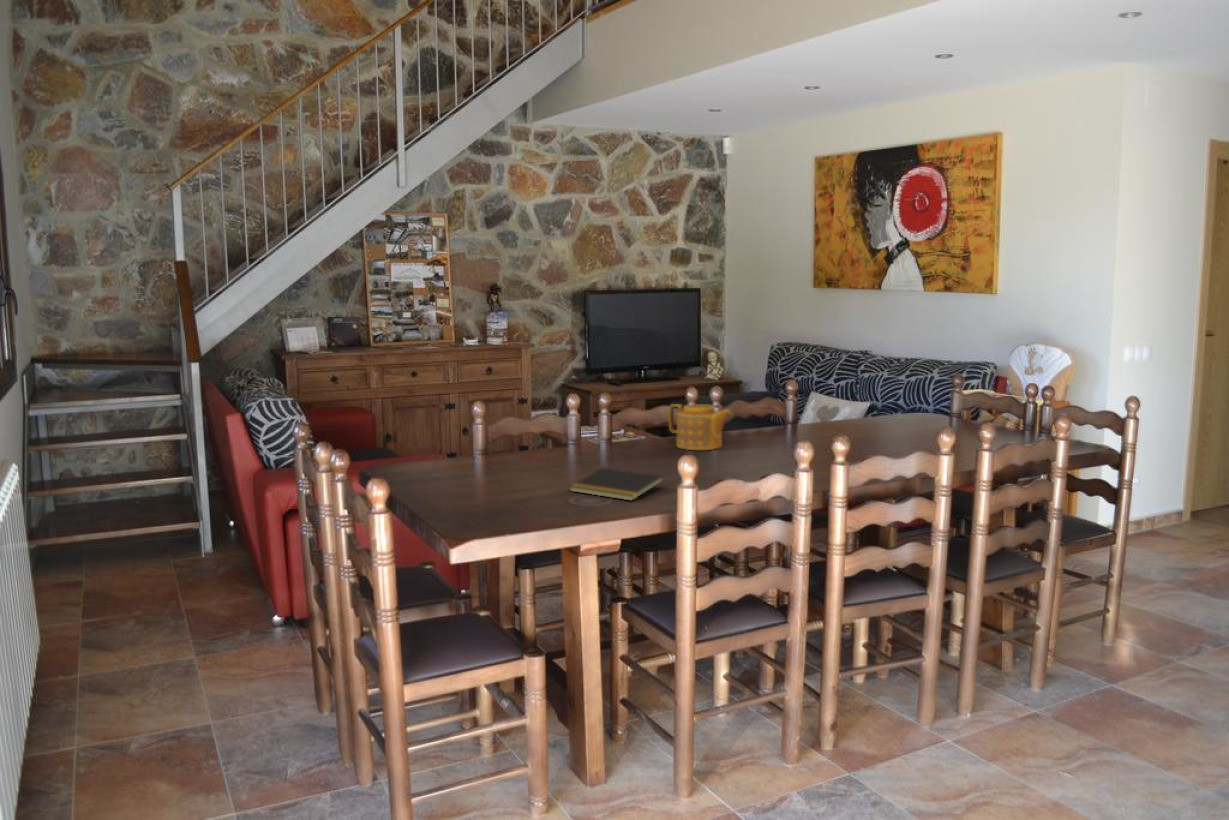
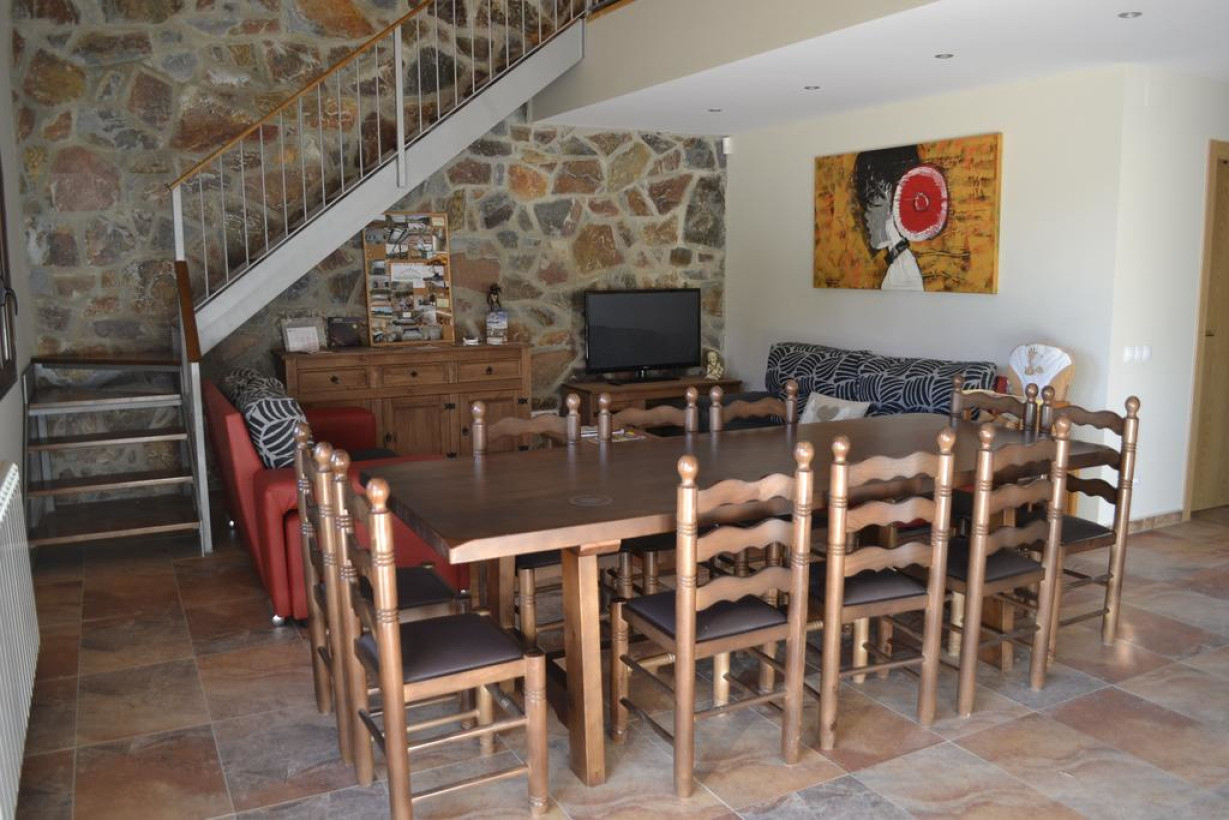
- notepad [568,467,665,502]
- teapot [668,403,734,451]
